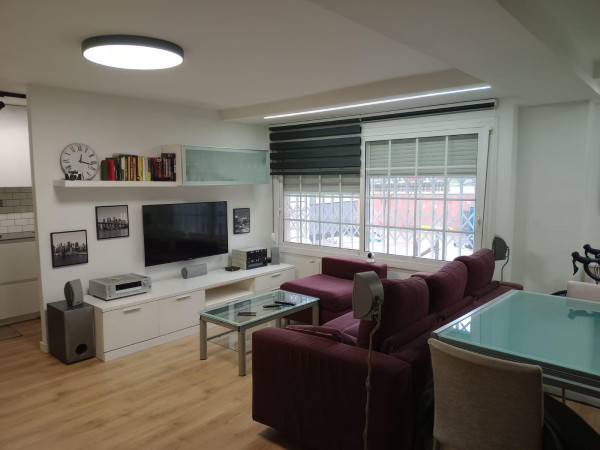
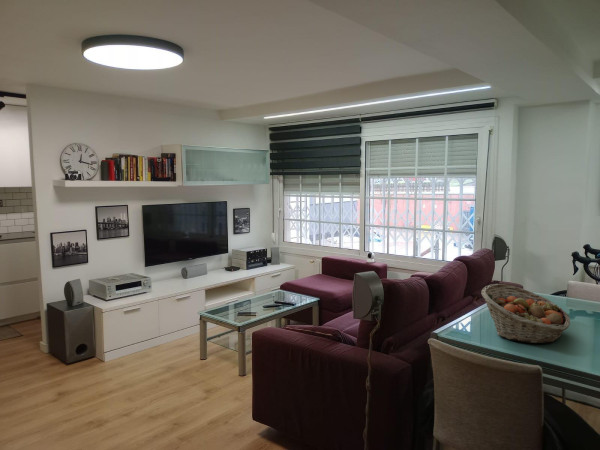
+ fruit basket [481,283,571,345]
